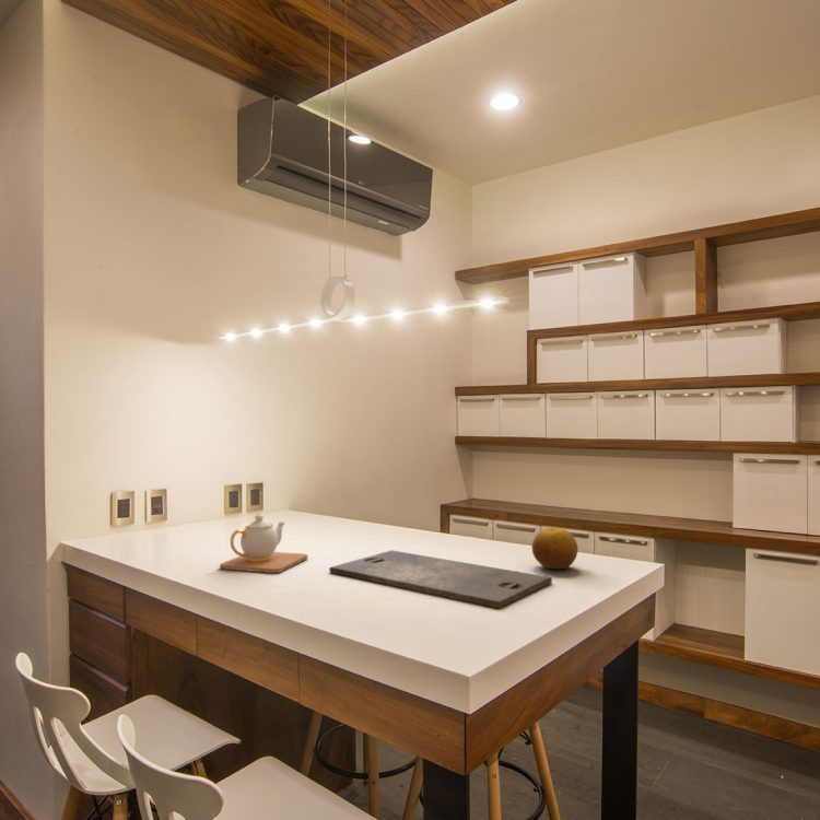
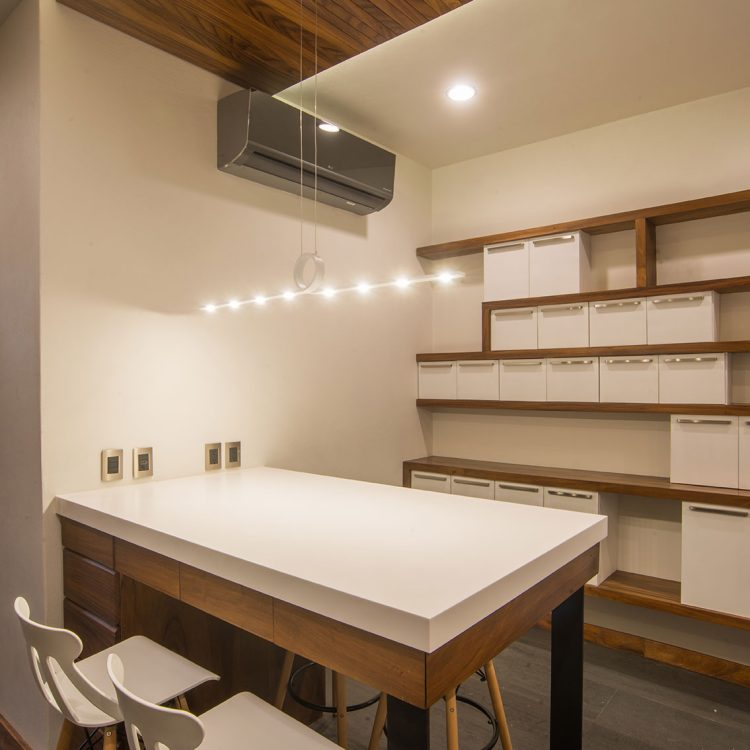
- fruit [531,527,578,571]
- teapot [219,513,308,574]
- cutting board [328,549,553,609]
